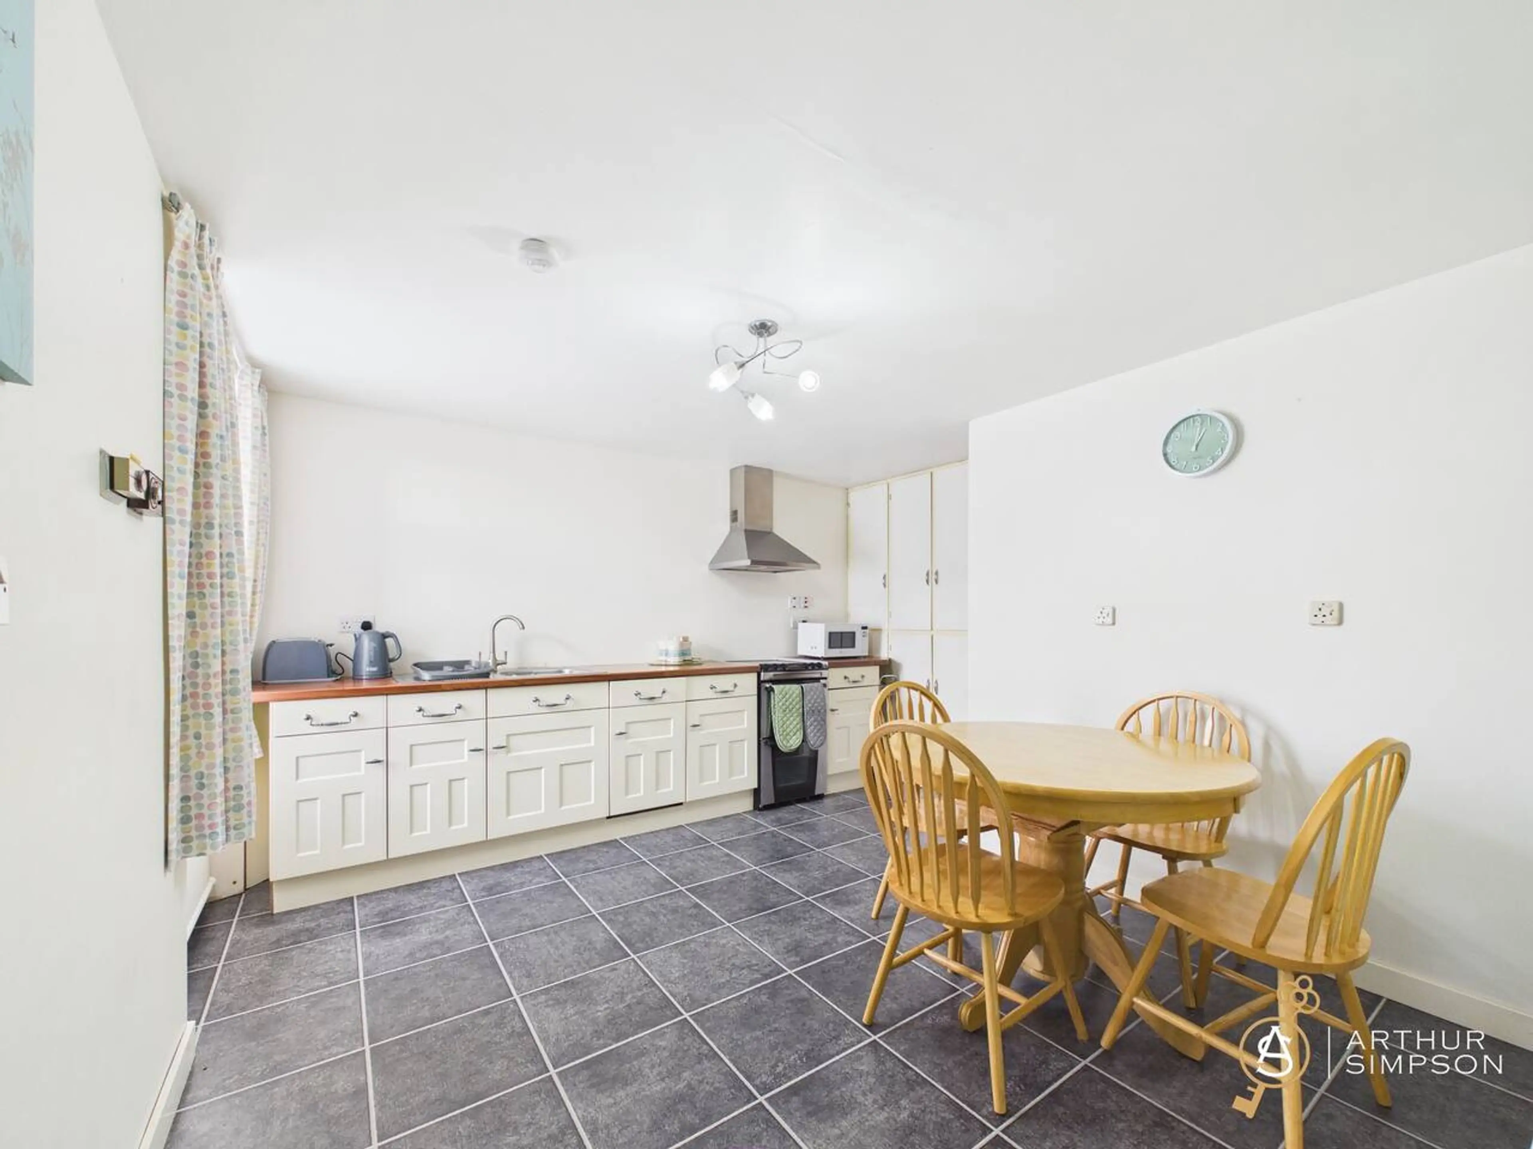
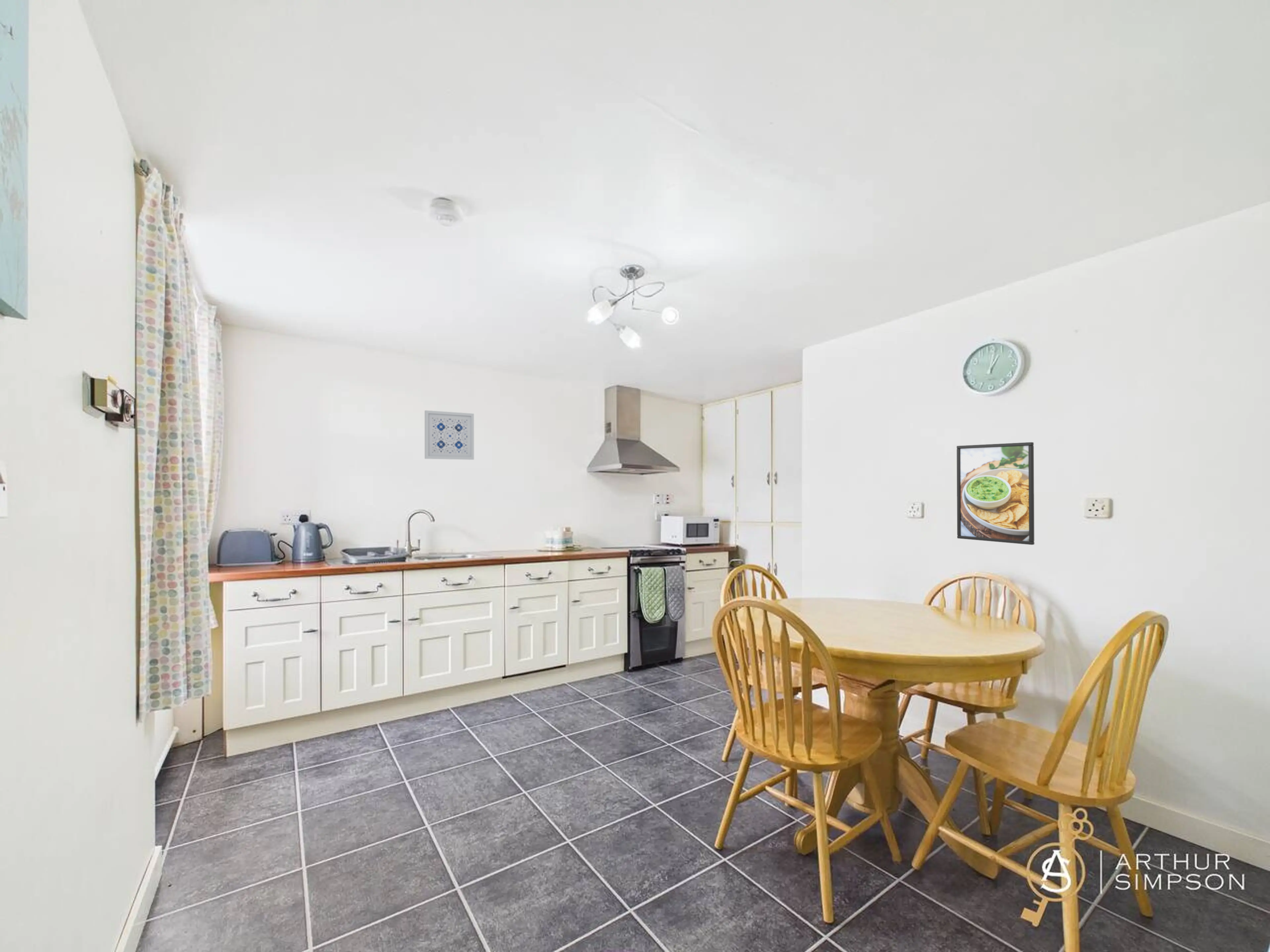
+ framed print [956,442,1035,545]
+ wall art [424,410,474,460]
